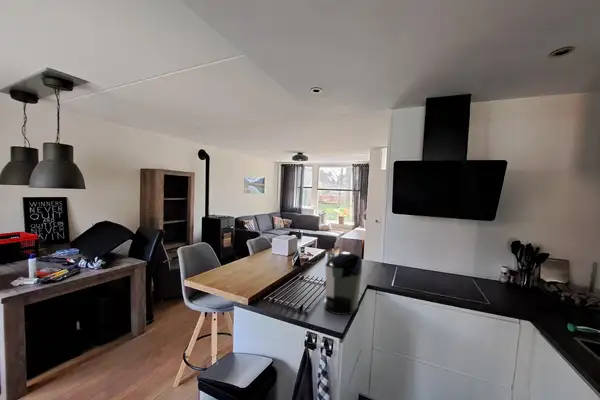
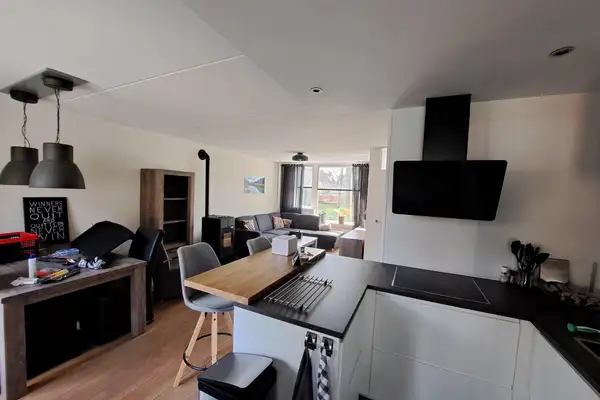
- coffee maker [324,250,363,316]
